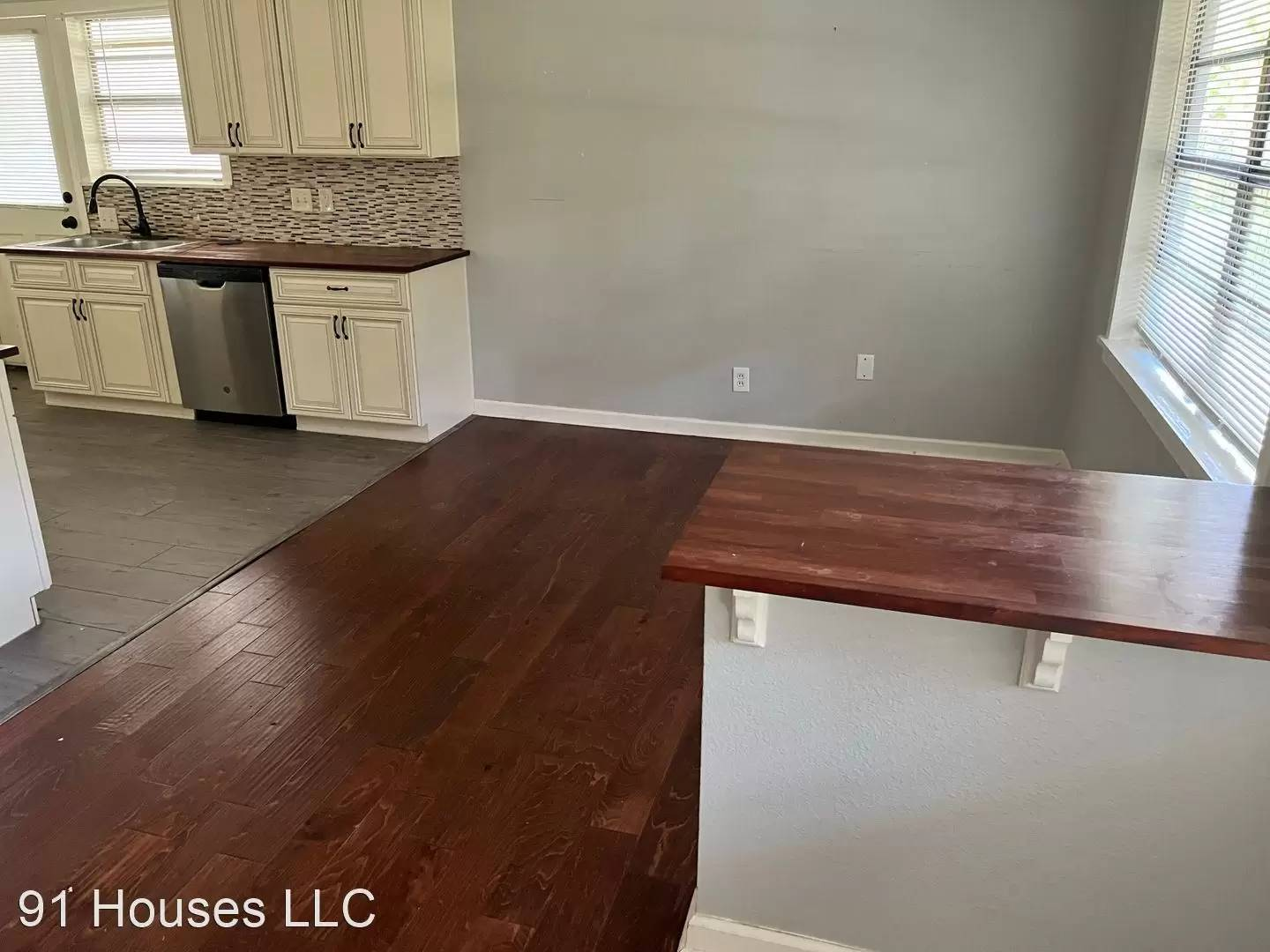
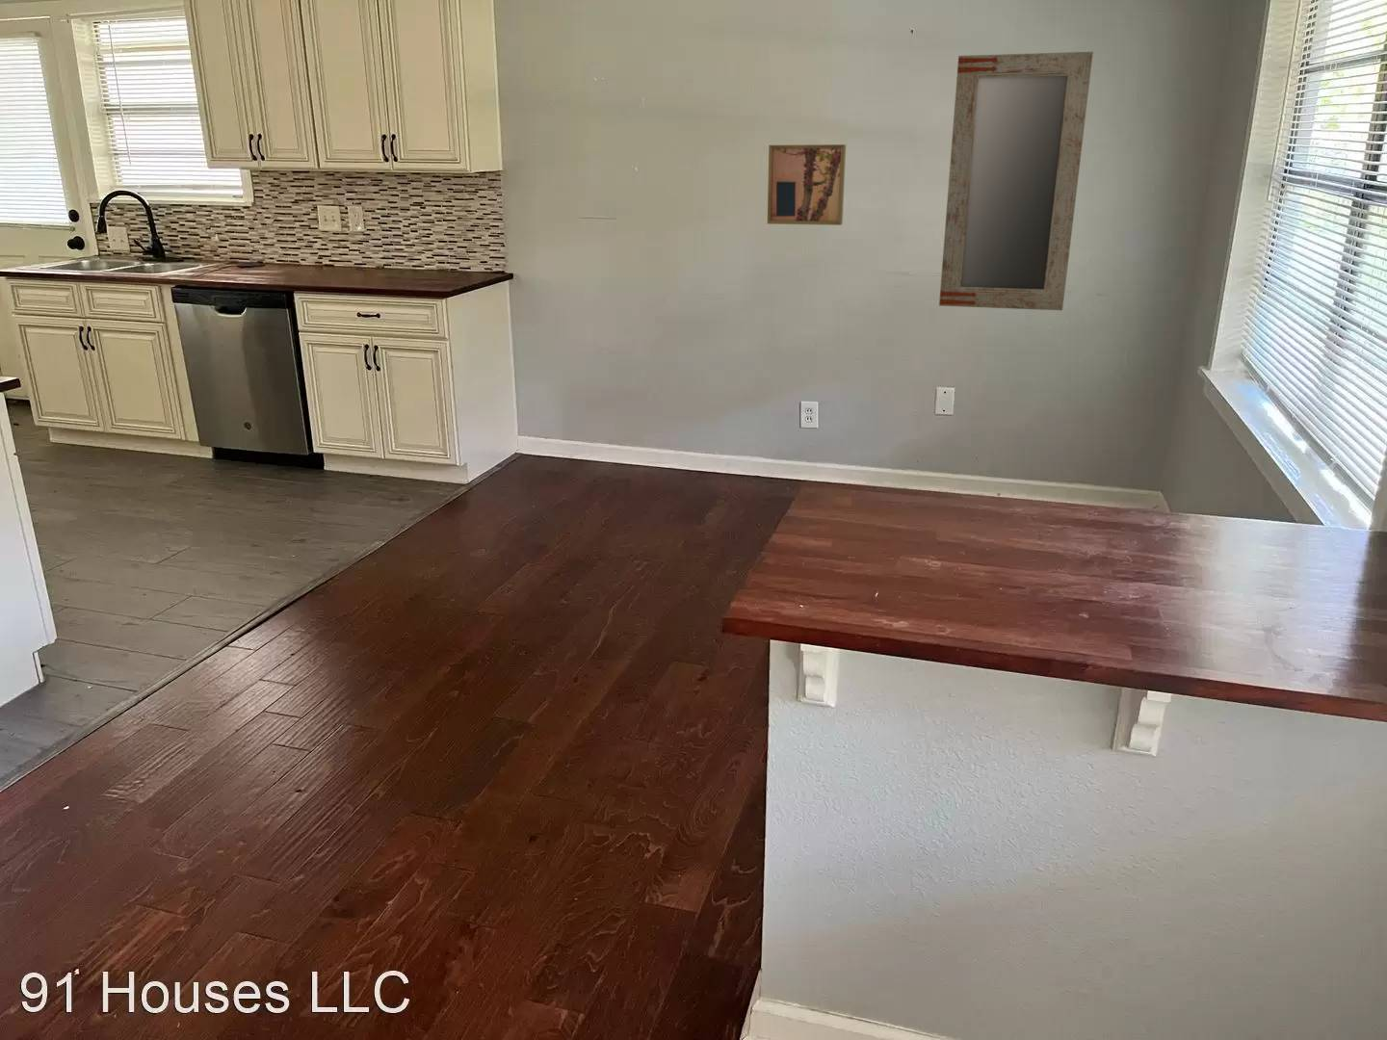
+ wall art [767,143,846,226]
+ home mirror [938,51,1094,311]
